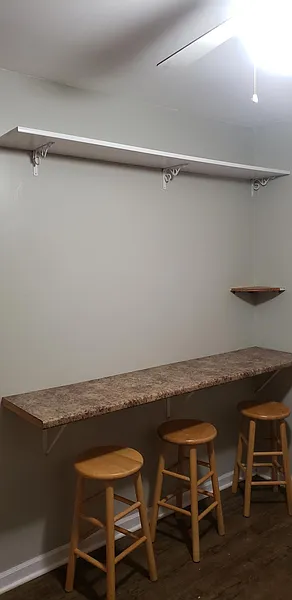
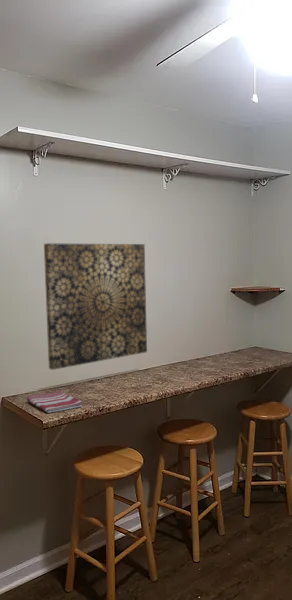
+ dish towel [26,389,83,414]
+ wall art [43,242,148,371]
